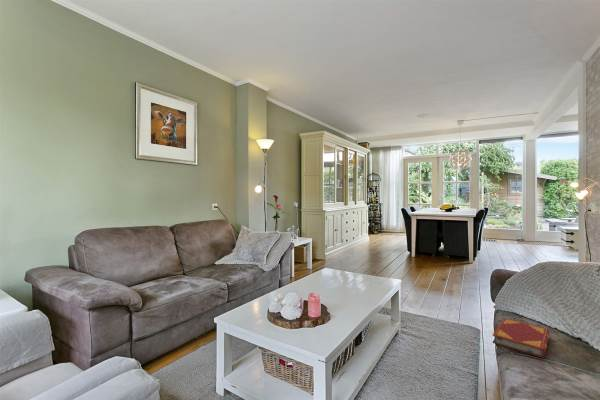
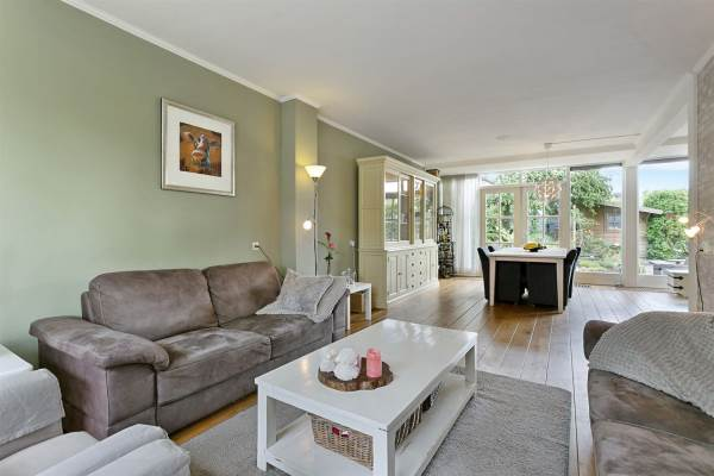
- hardback book [491,317,550,359]
